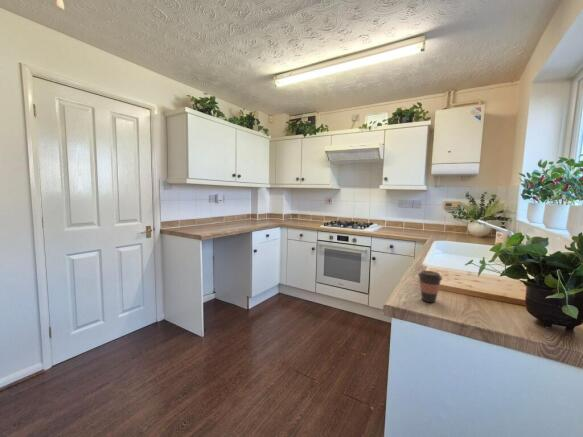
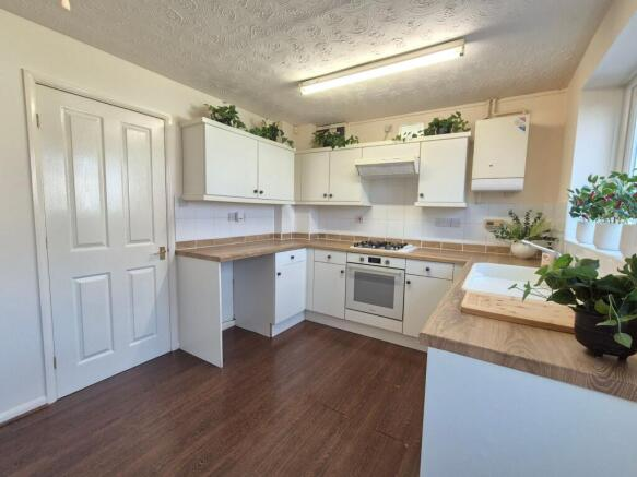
- coffee cup [417,270,443,303]
